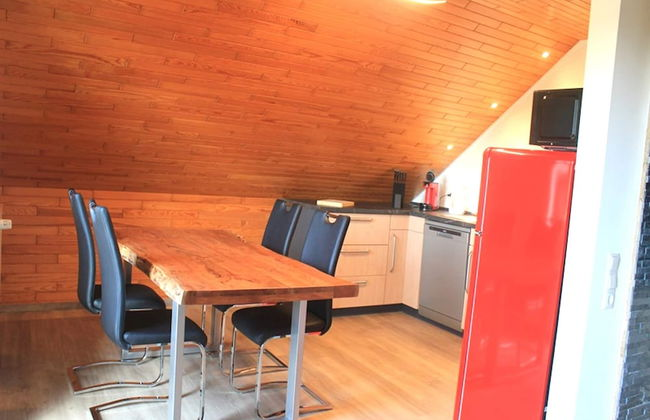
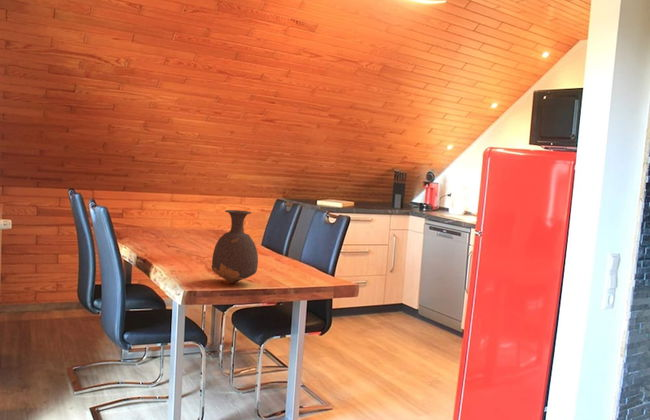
+ vase [210,209,259,284]
